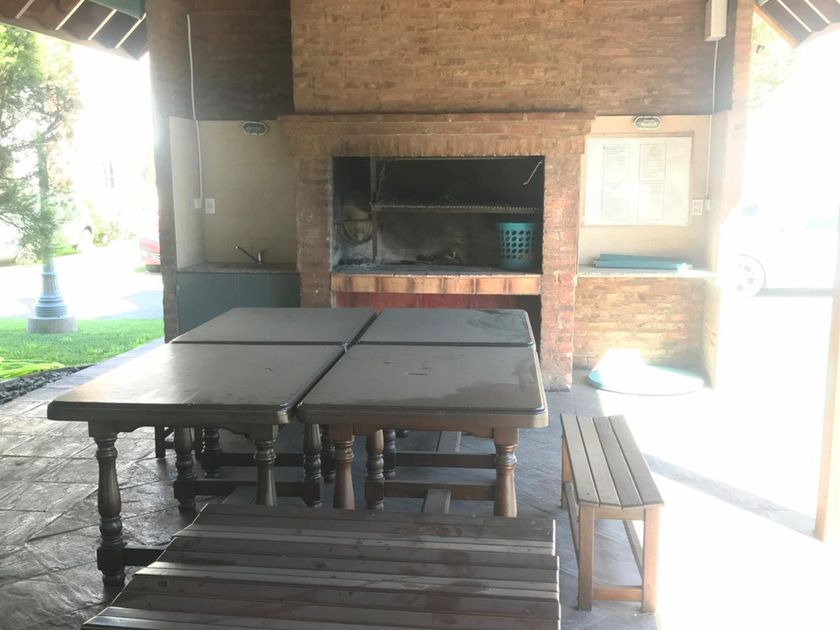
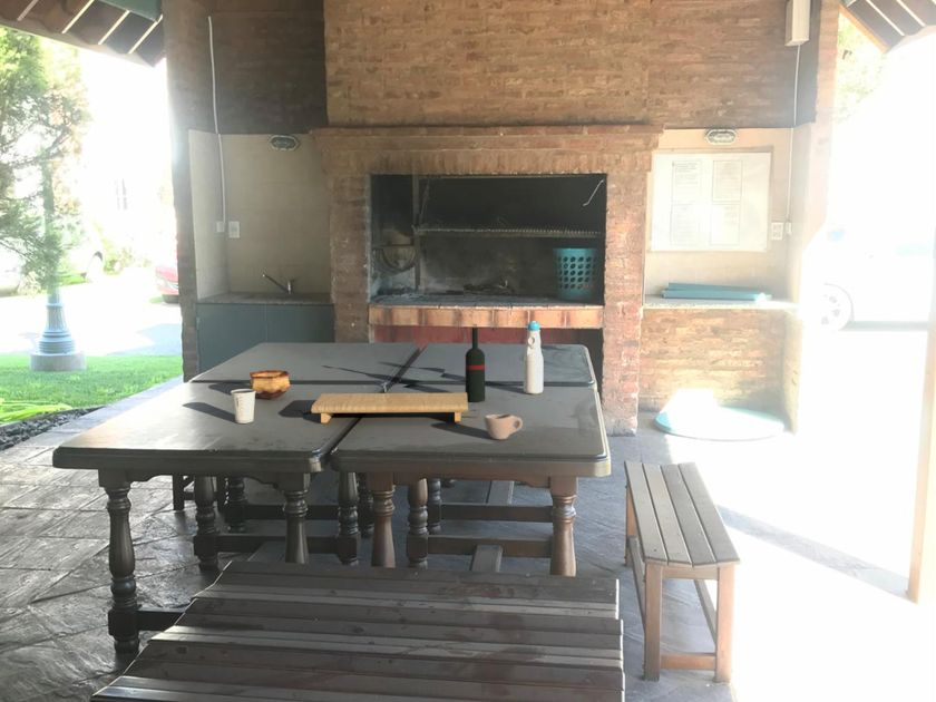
+ cutting board [311,392,469,423]
+ bottle [523,320,544,396]
+ wine bottle [465,323,486,403]
+ dixie cup [230,388,256,425]
+ cup [482,413,524,440]
+ bowl [248,369,291,400]
